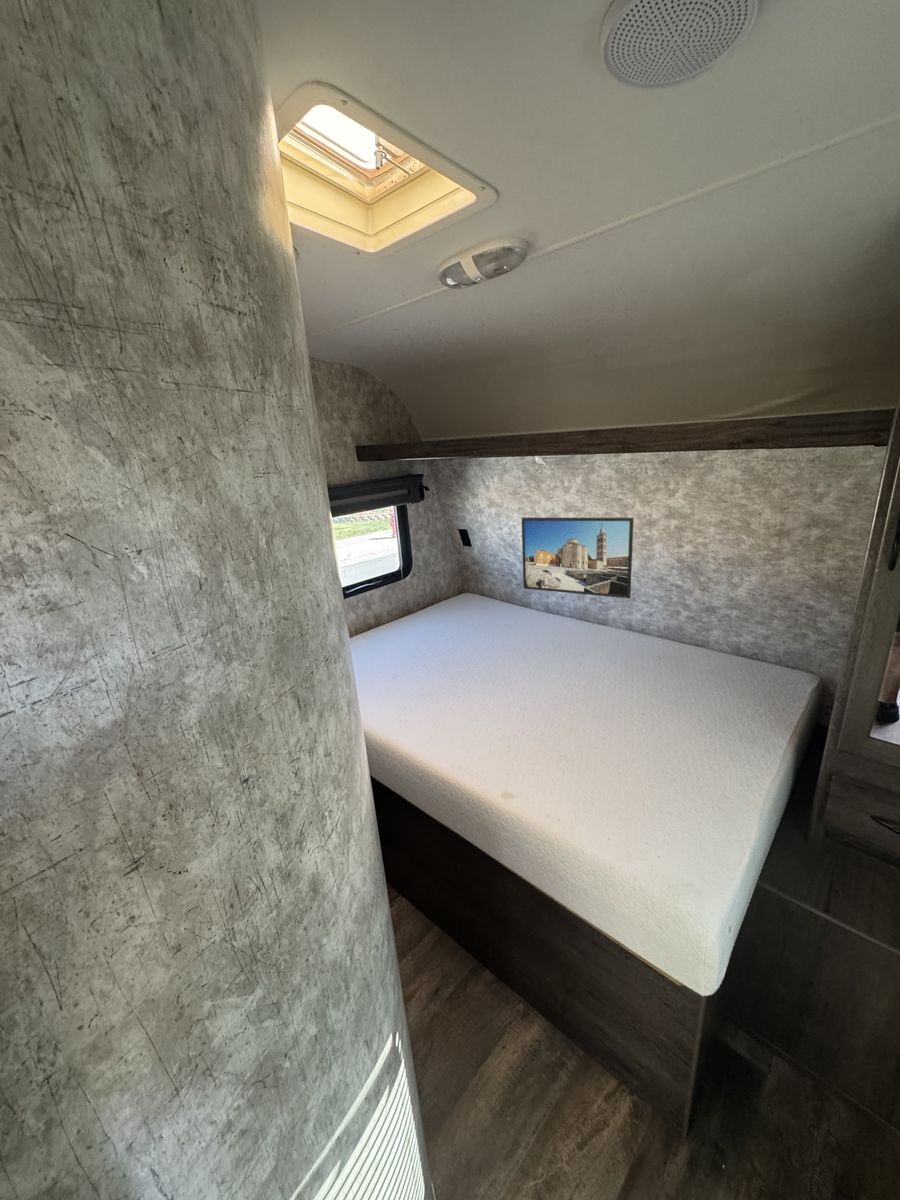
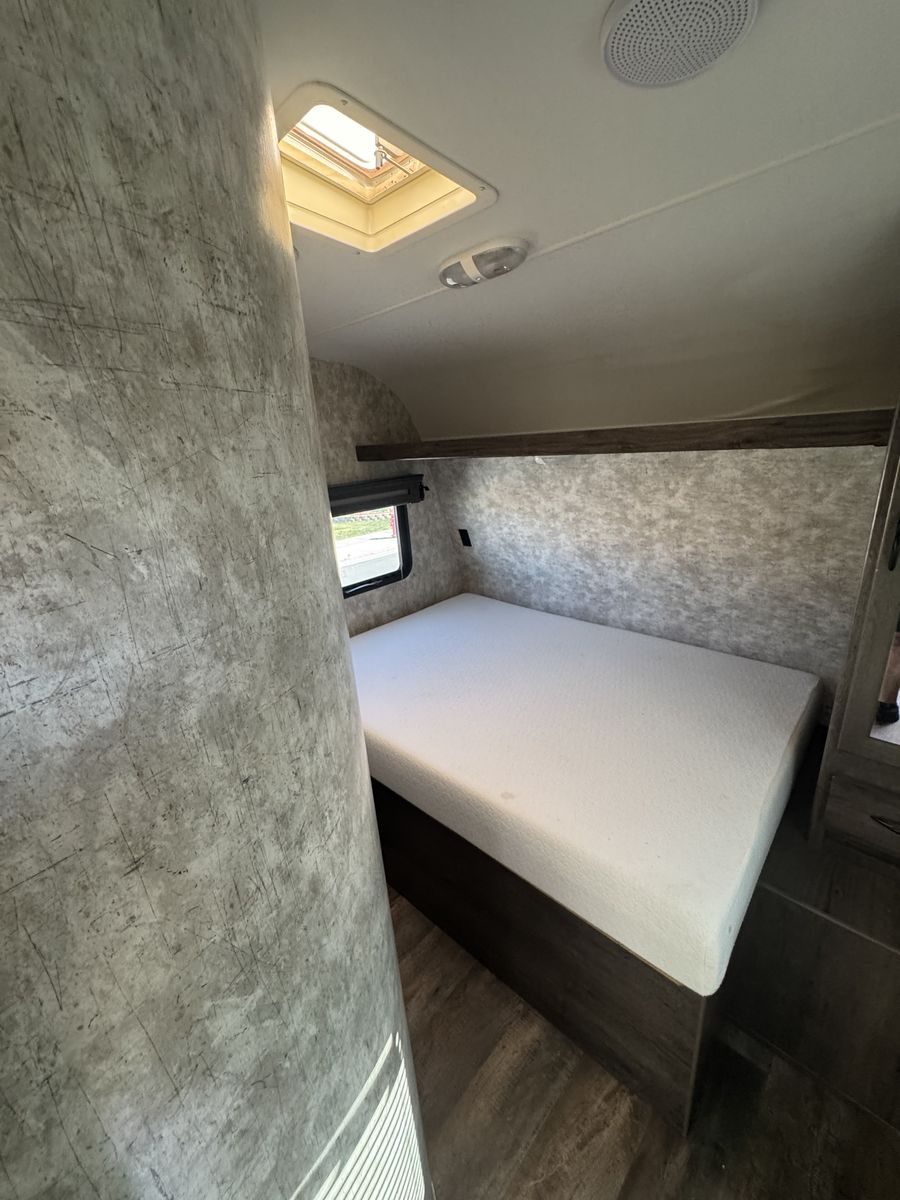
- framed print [521,517,634,599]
